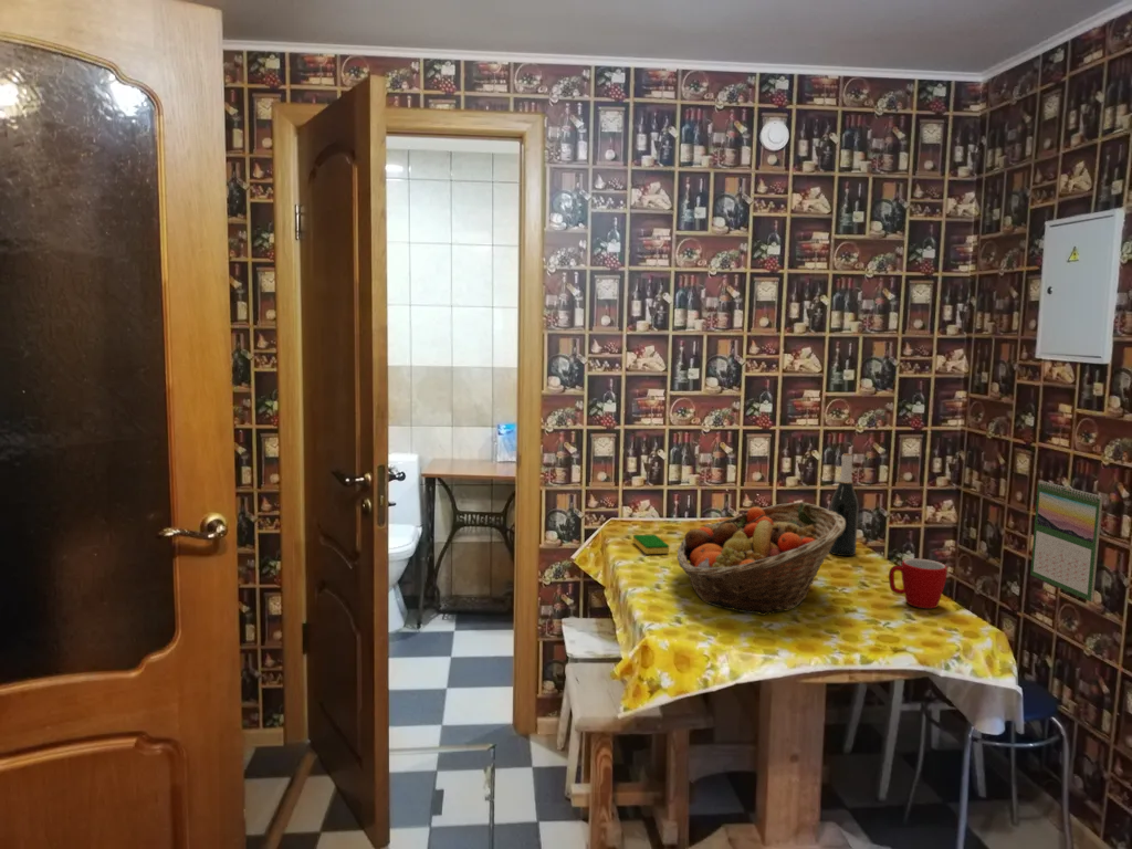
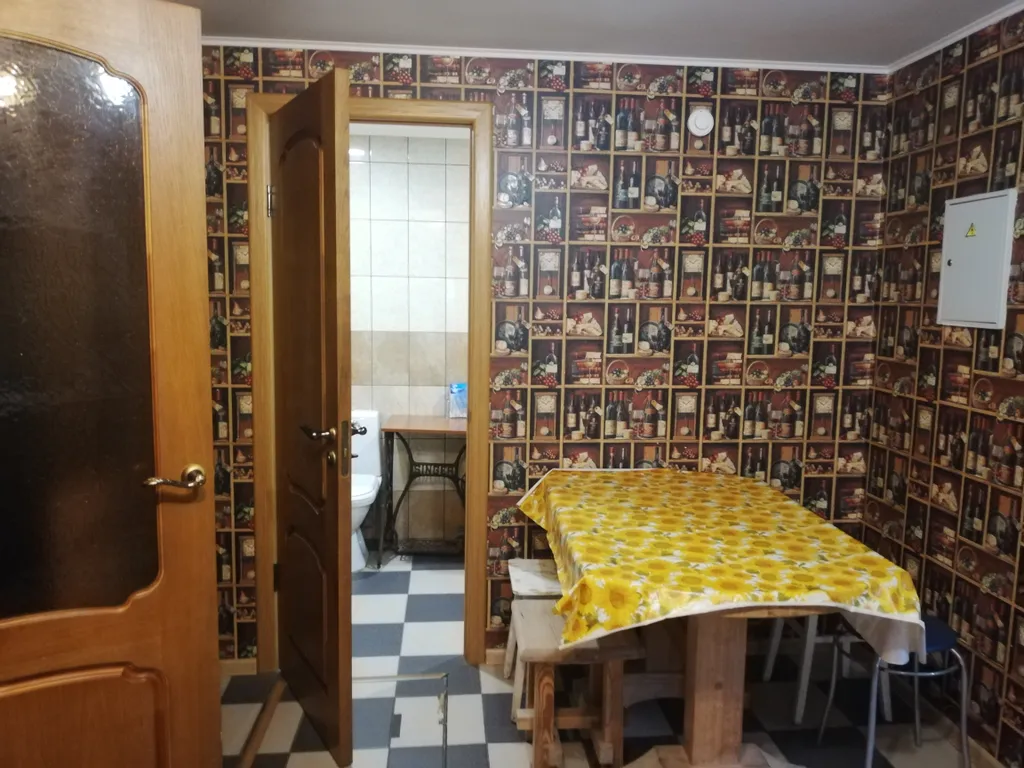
- mug [888,557,948,609]
- wine bottle [829,452,859,557]
- calendar [1029,480,1103,602]
- fruit basket [675,501,846,617]
- dish sponge [632,533,670,555]
